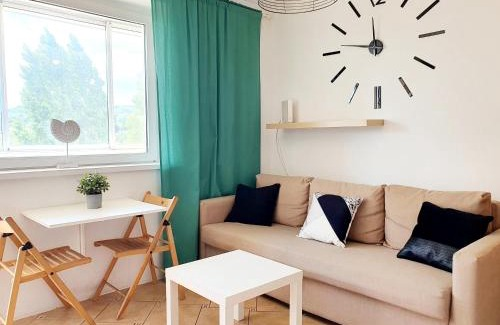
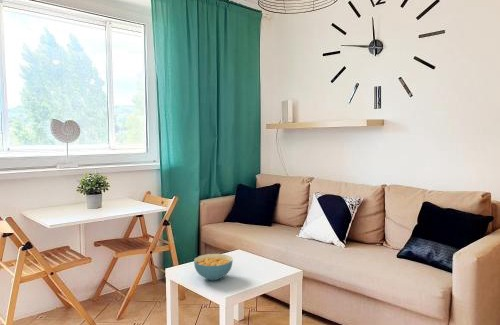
+ cereal bowl [193,253,234,281]
